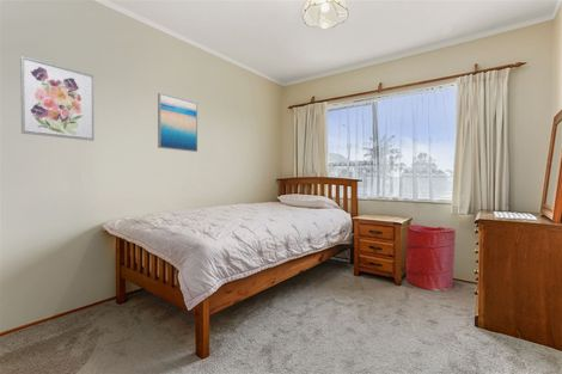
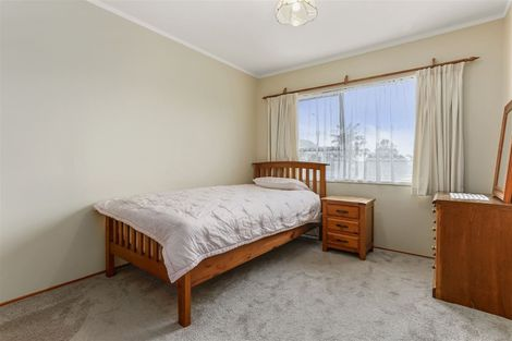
- wall art [157,92,198,153]
- laundry hamper [405,223,457,293]
- wall art [19,55,96,142]
